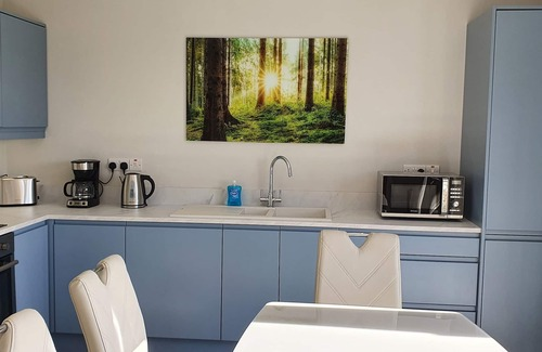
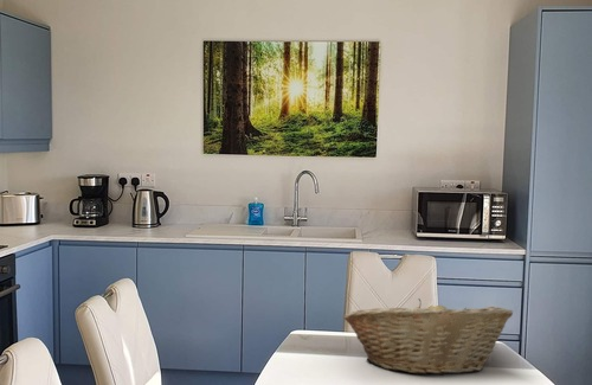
+ fruit basket [342,297,514,377]
